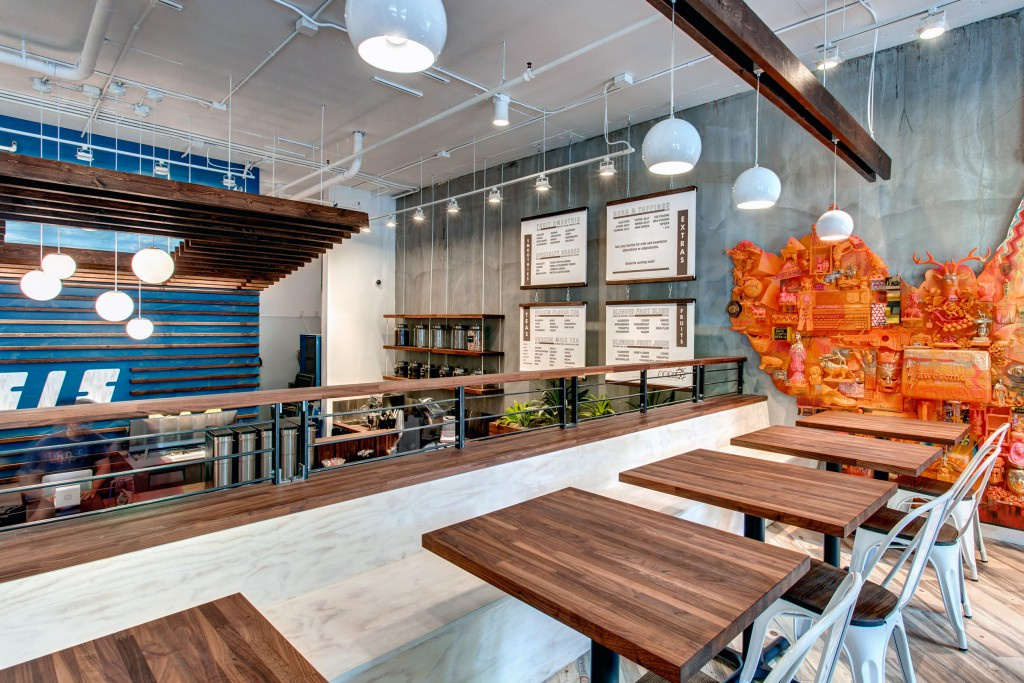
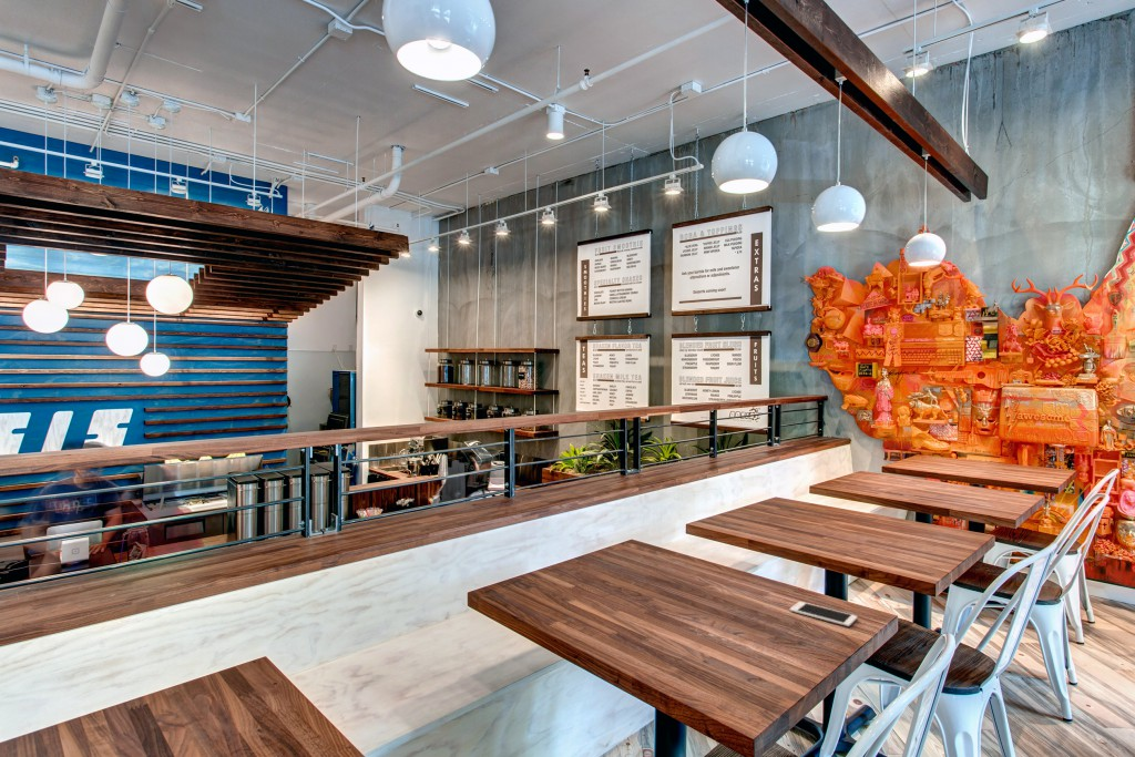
+ cell phone [789,601,858,627]
